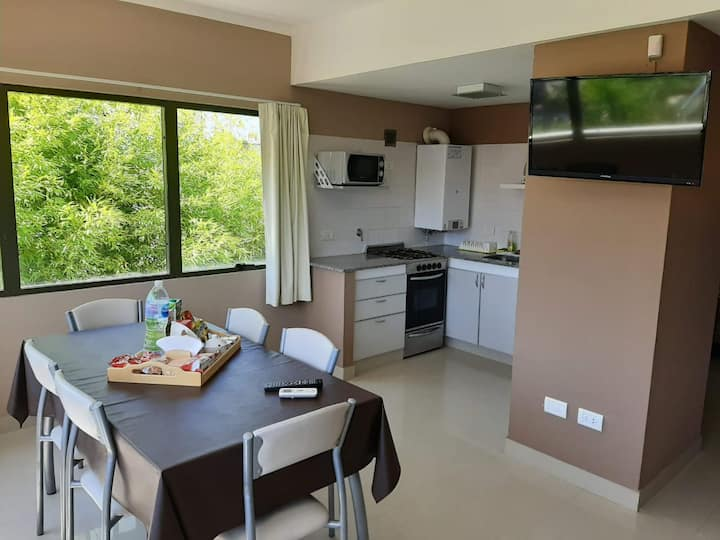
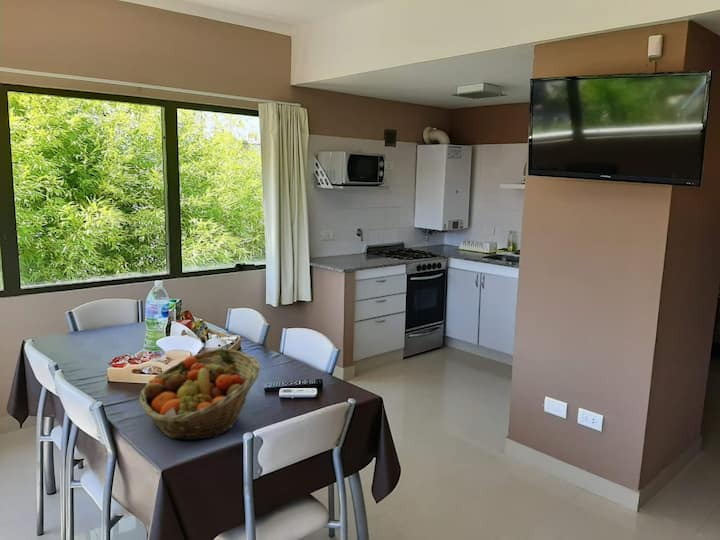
+ fruit basket [138,347,262,441]
